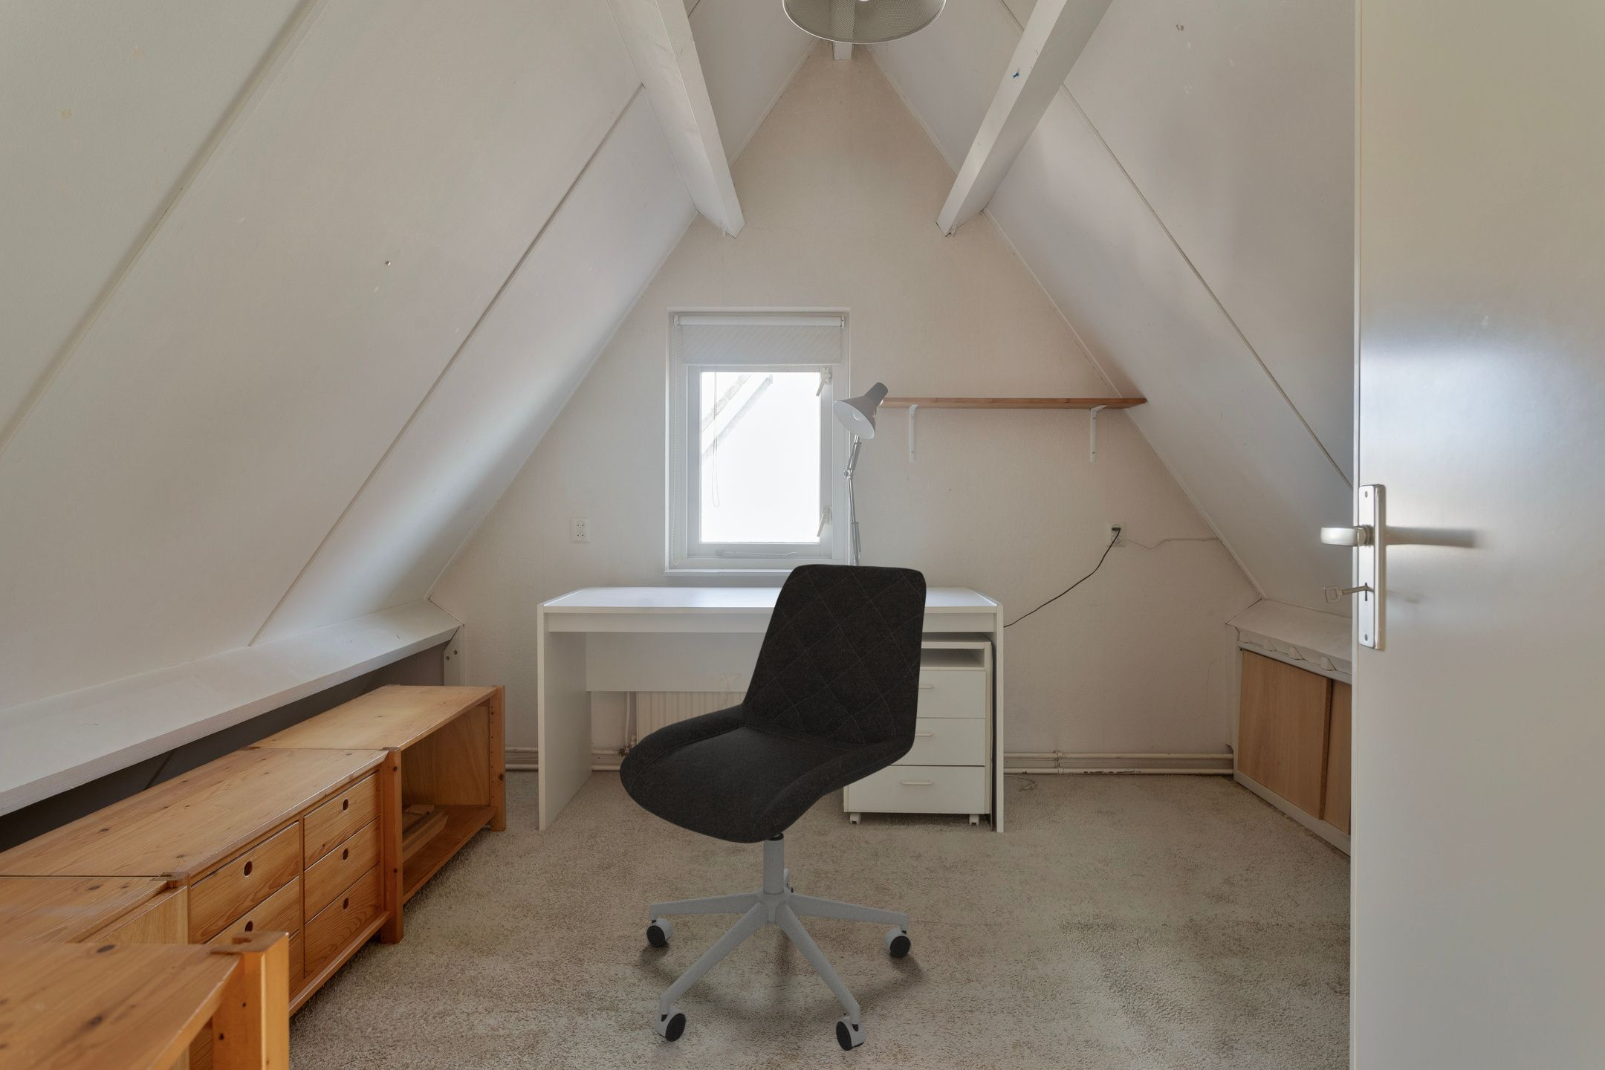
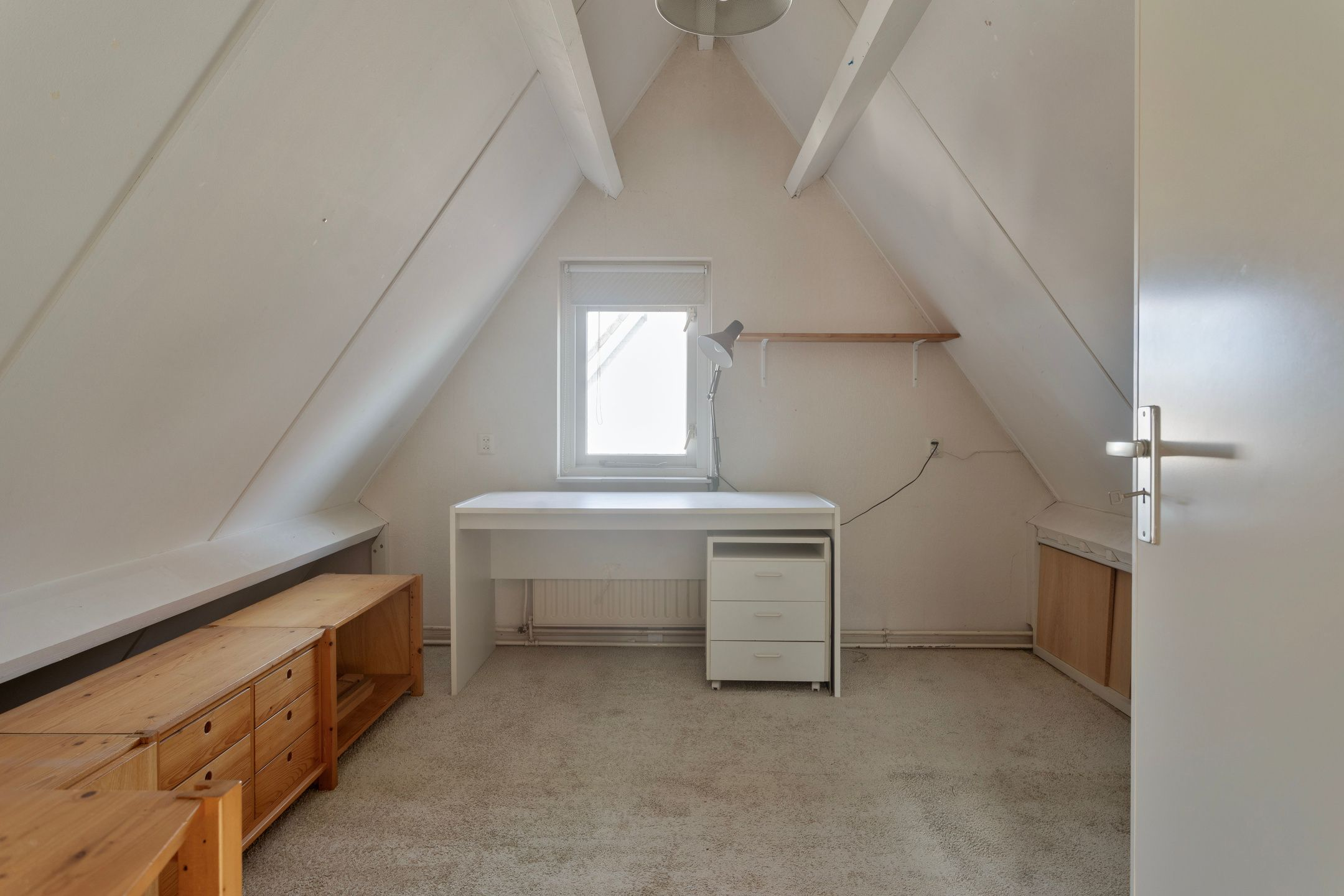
- office chair [619,564,928,1051]
